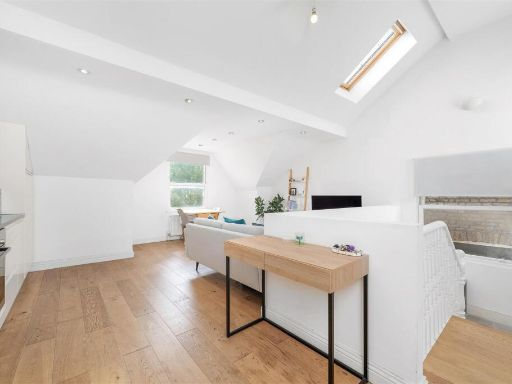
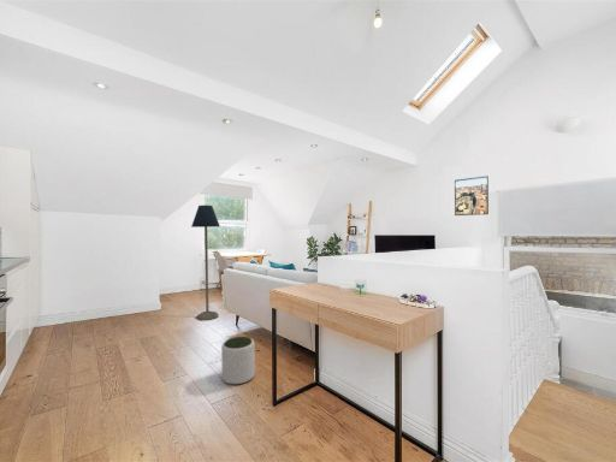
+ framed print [454,174,490,217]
+ plant pot [220,336,256,385]
+ floor lamp [190,205,221,321]
